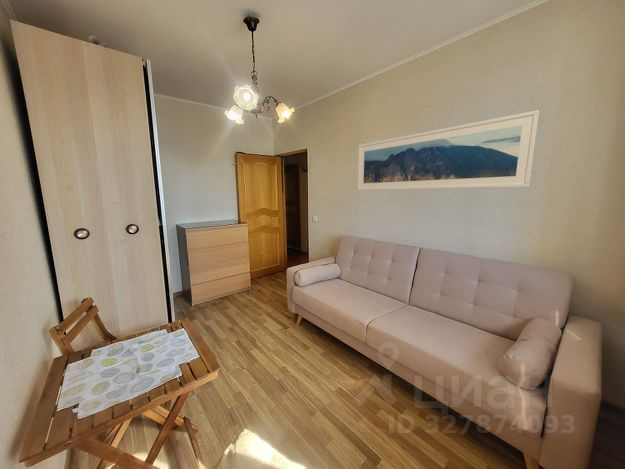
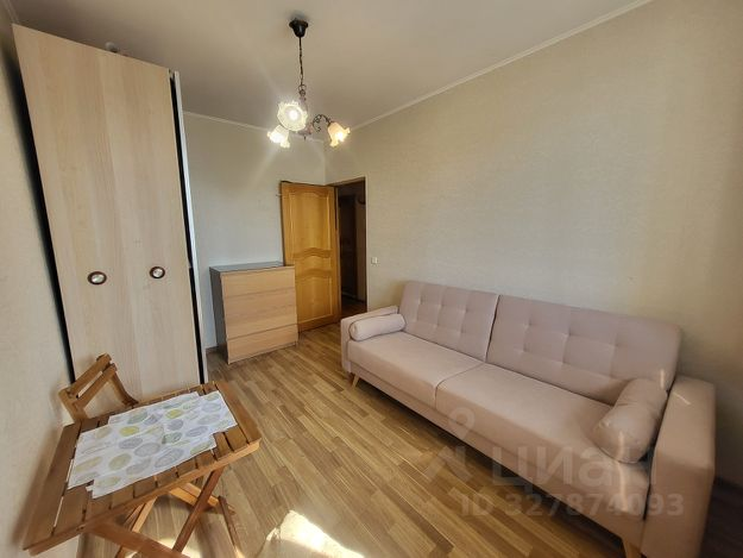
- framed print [357,109,540,192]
